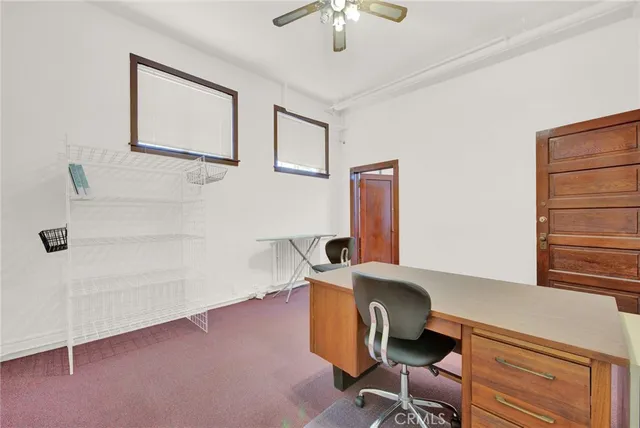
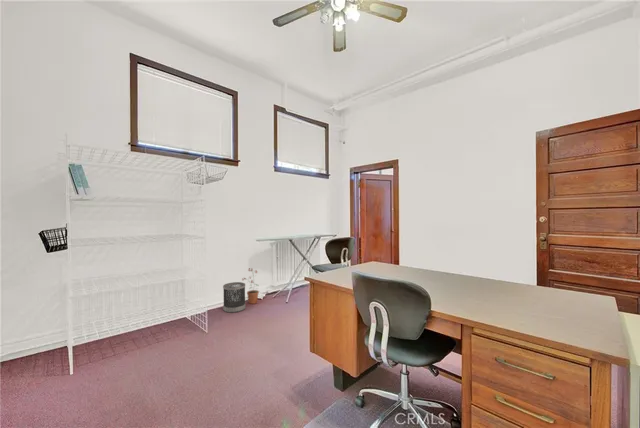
+ wastebasket [222,281,247,314]
+ potted plant [241,267,260,305]
